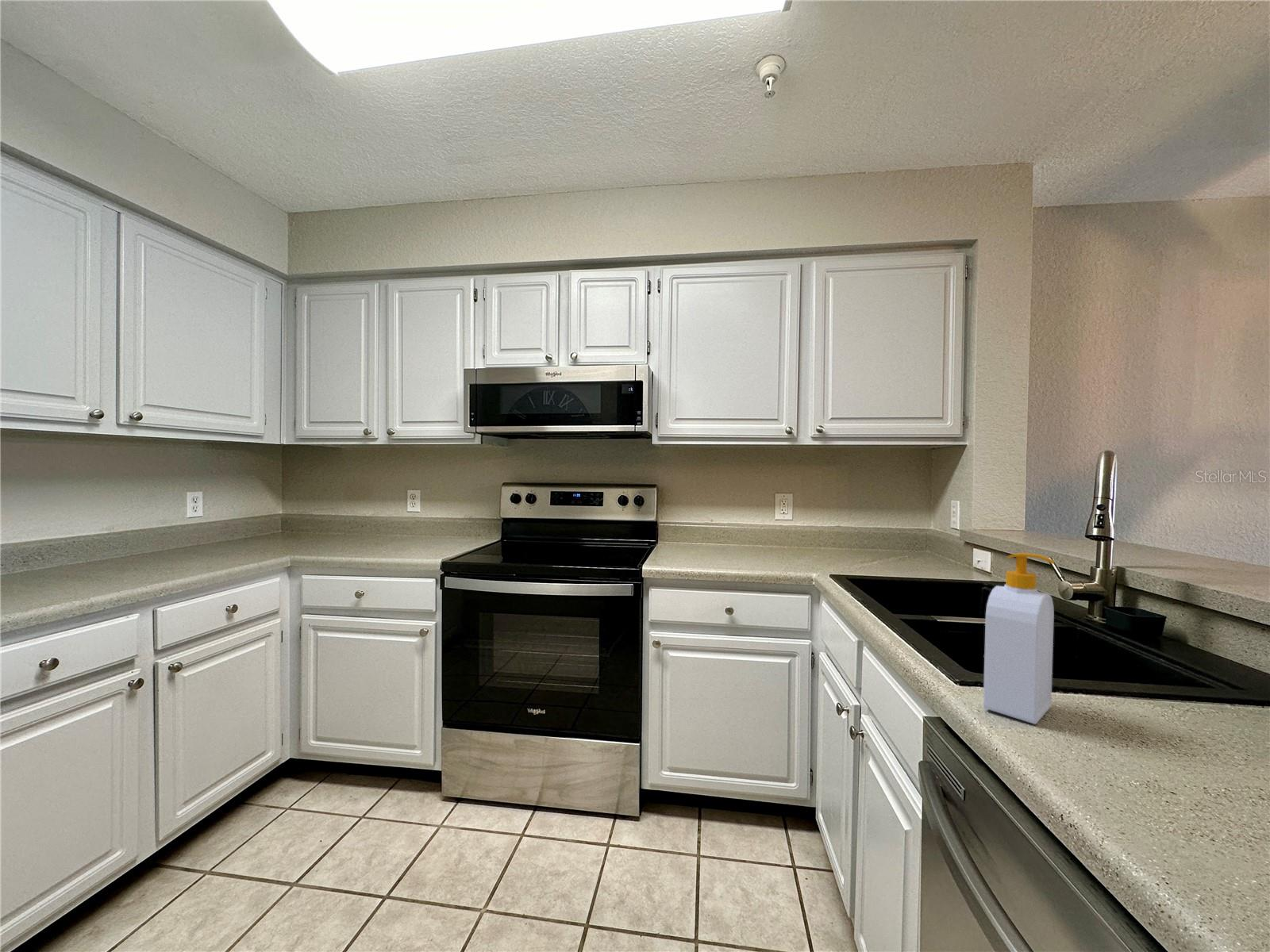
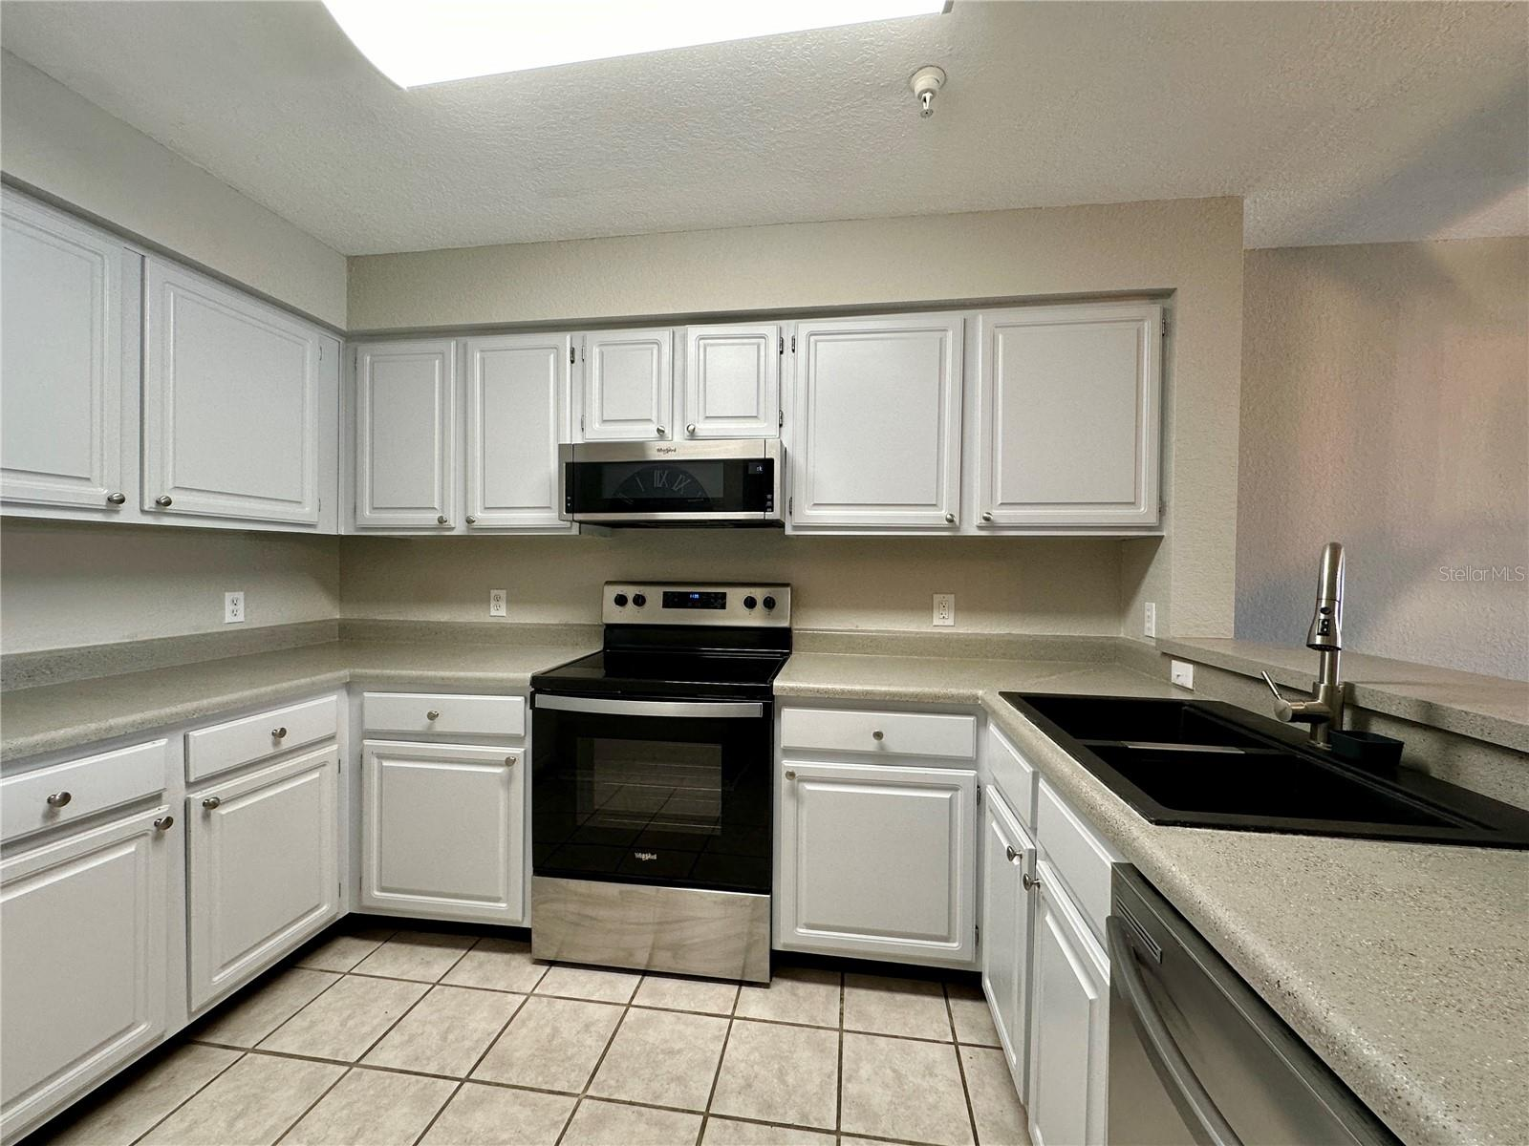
- soap bottle [983,552,1056,725]
